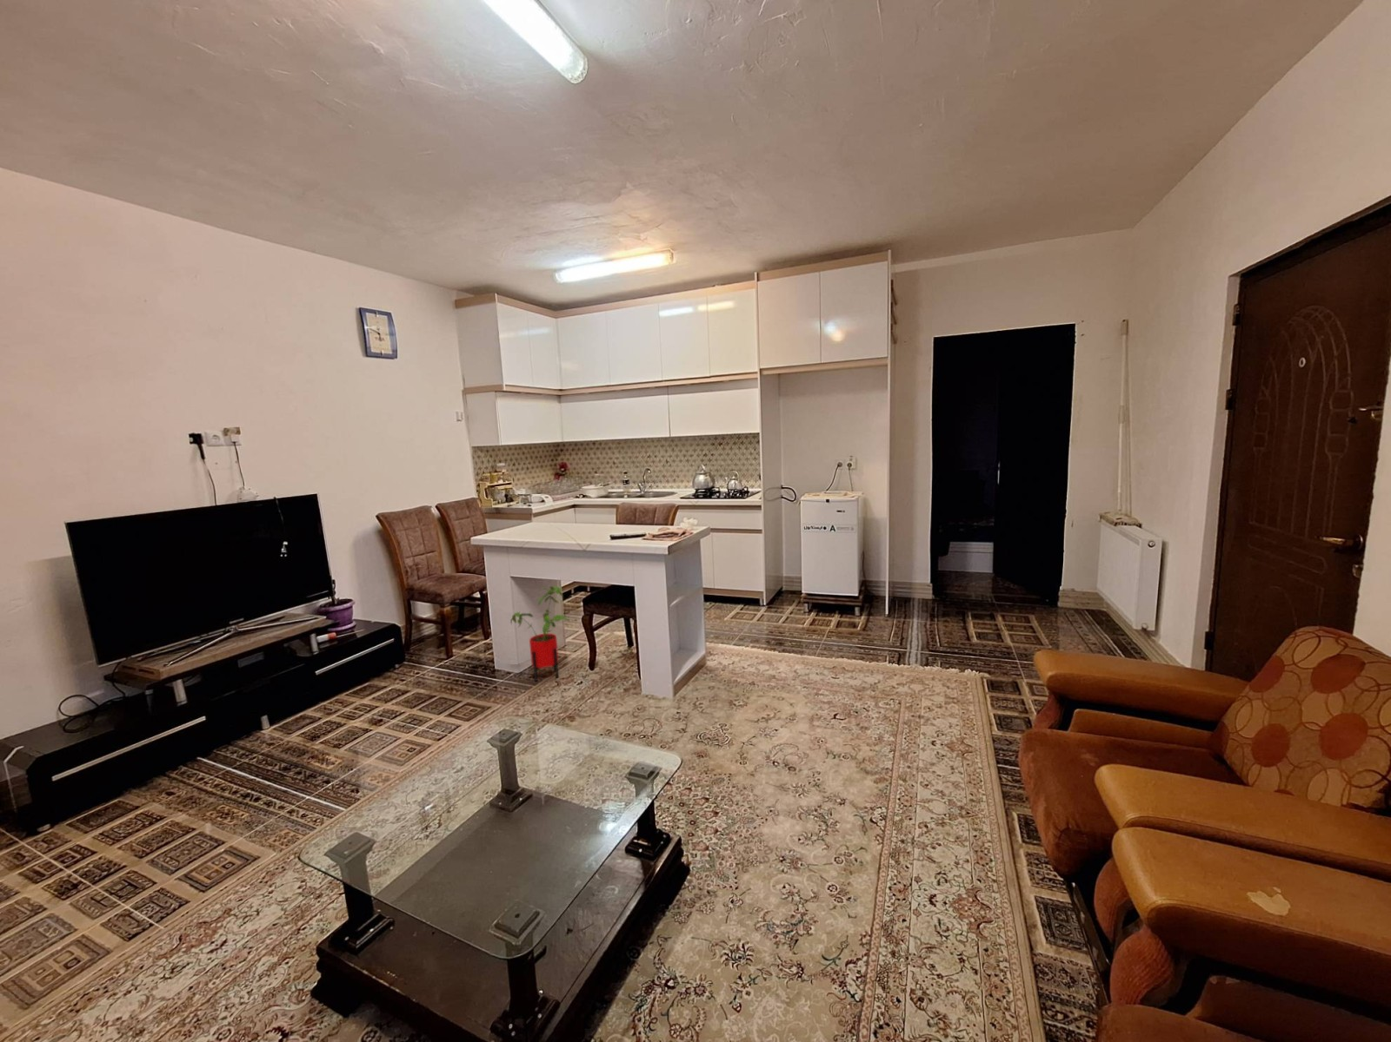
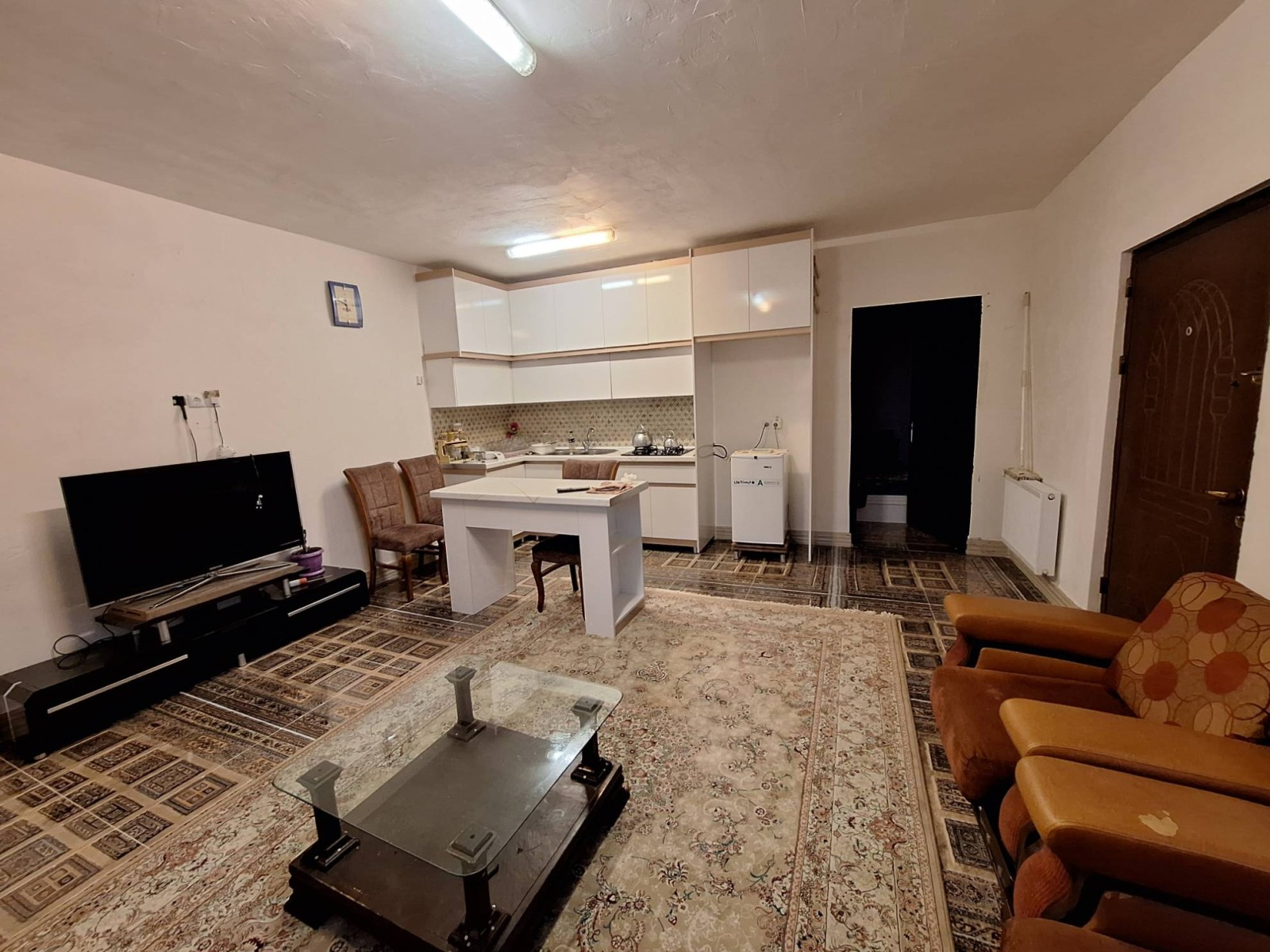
- house plant [509,586,568,683]
